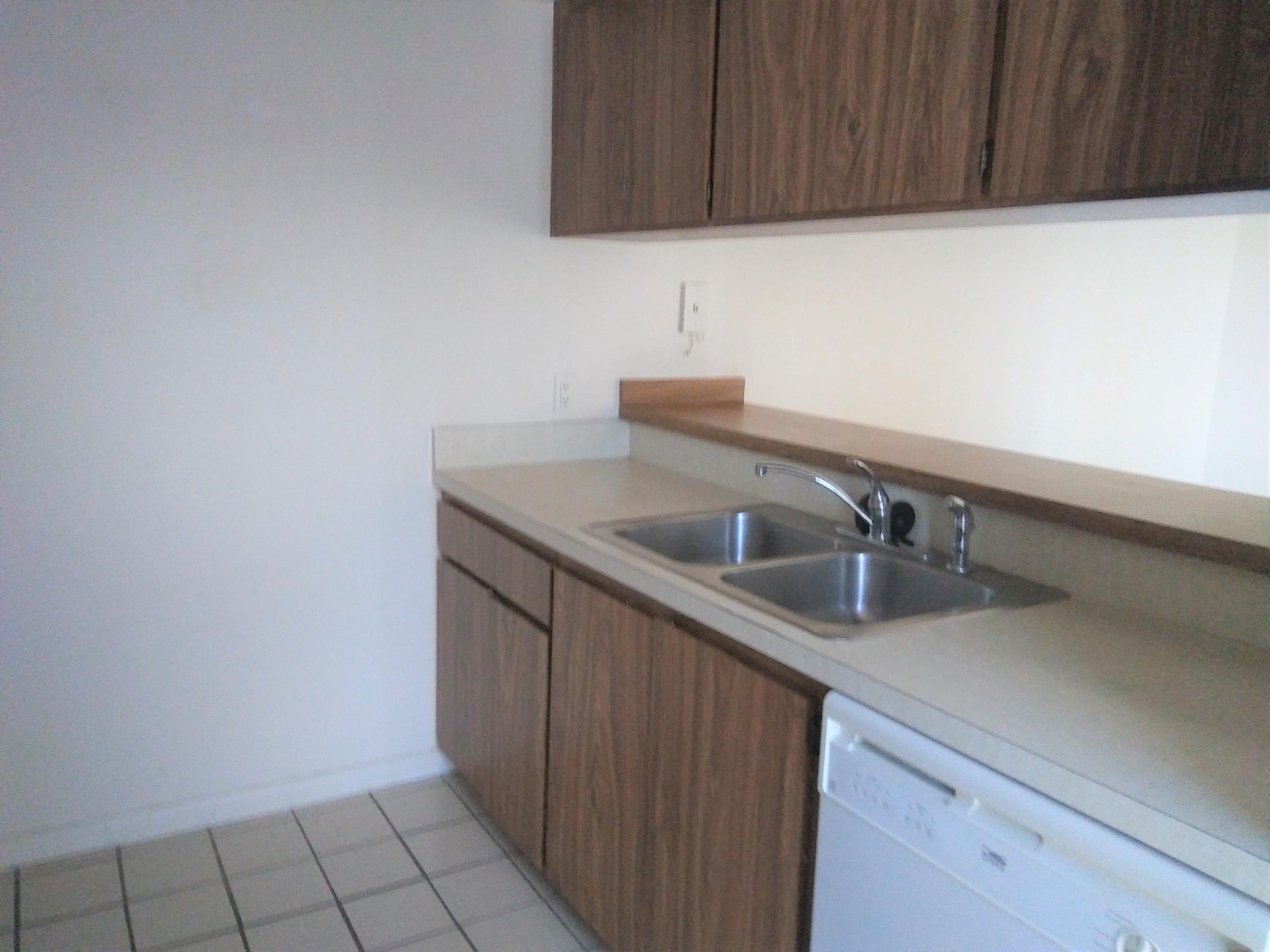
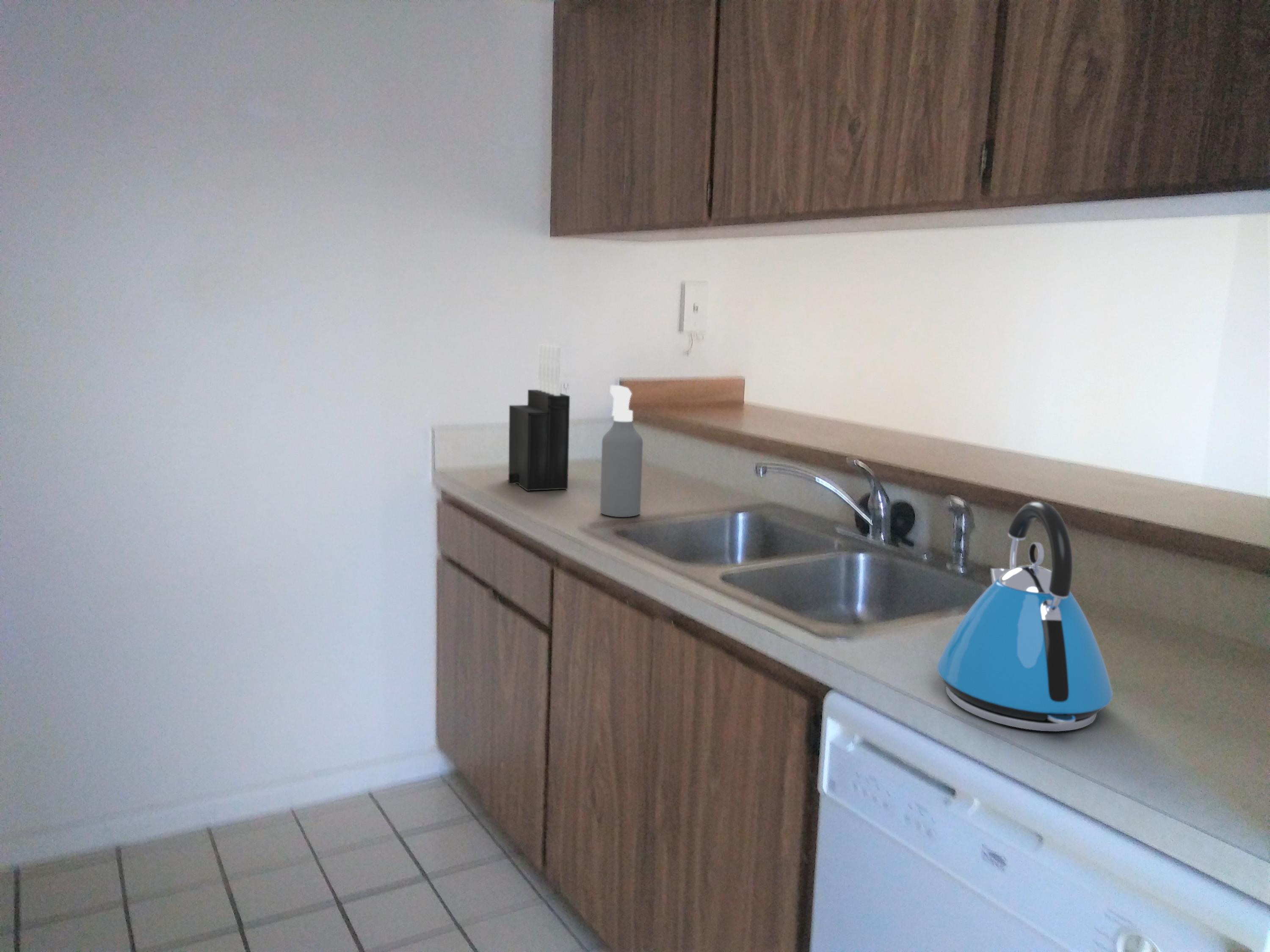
+ kettle [936,501,1113,732]
+ spray bottle [600,385,643,517]
+ knife block [508,344,570,491]
